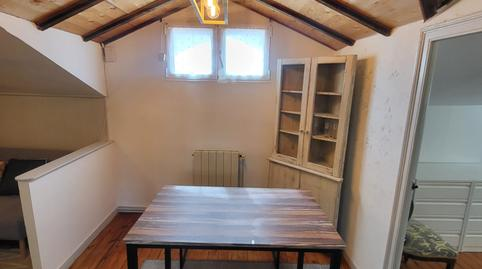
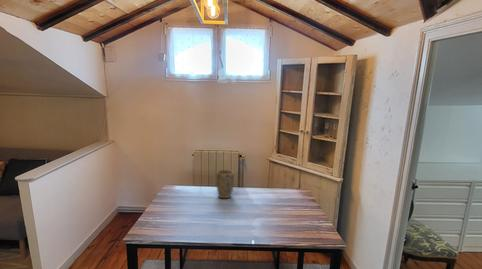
+ plant pot [215,169,235,199]
